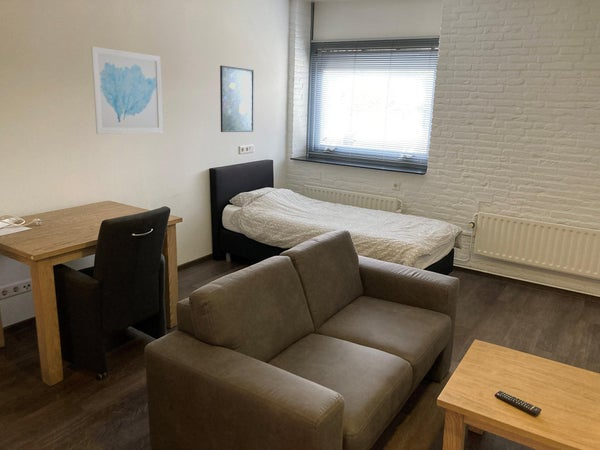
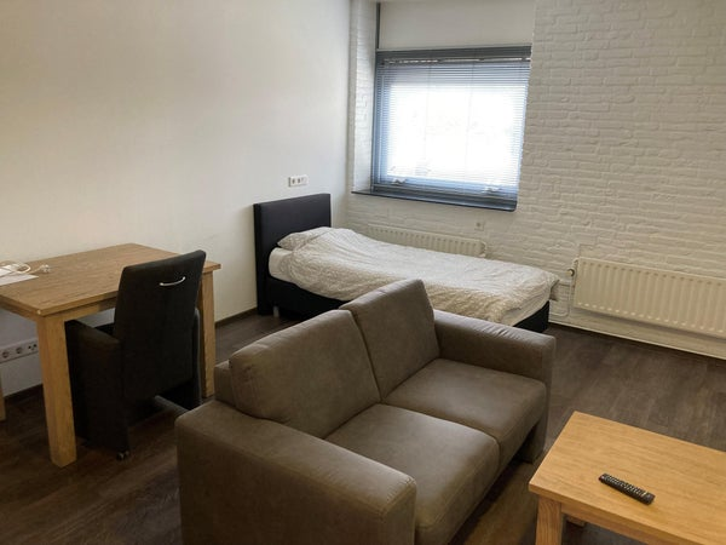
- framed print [219,65,255,133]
- wall art [90,45,164,135]
